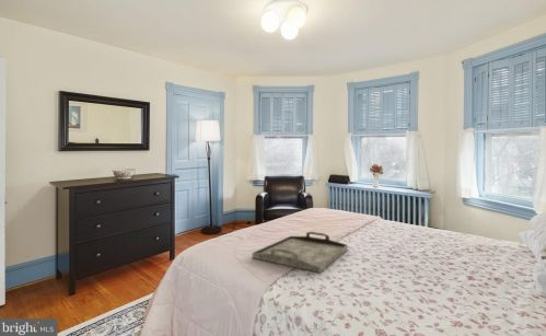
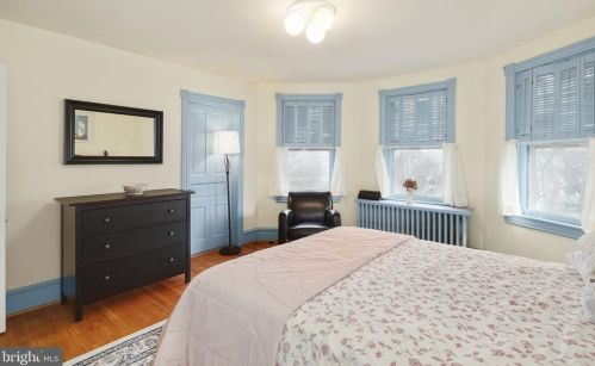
- serving tray [252,231,349,274]
